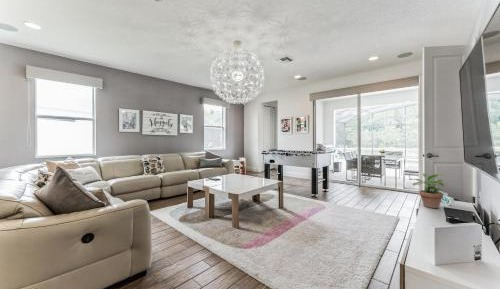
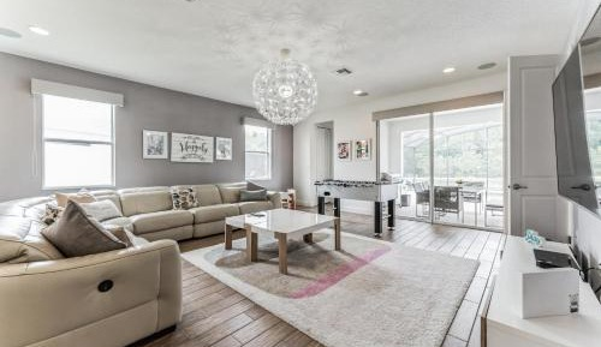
- potted plant [411,172,445,209]
